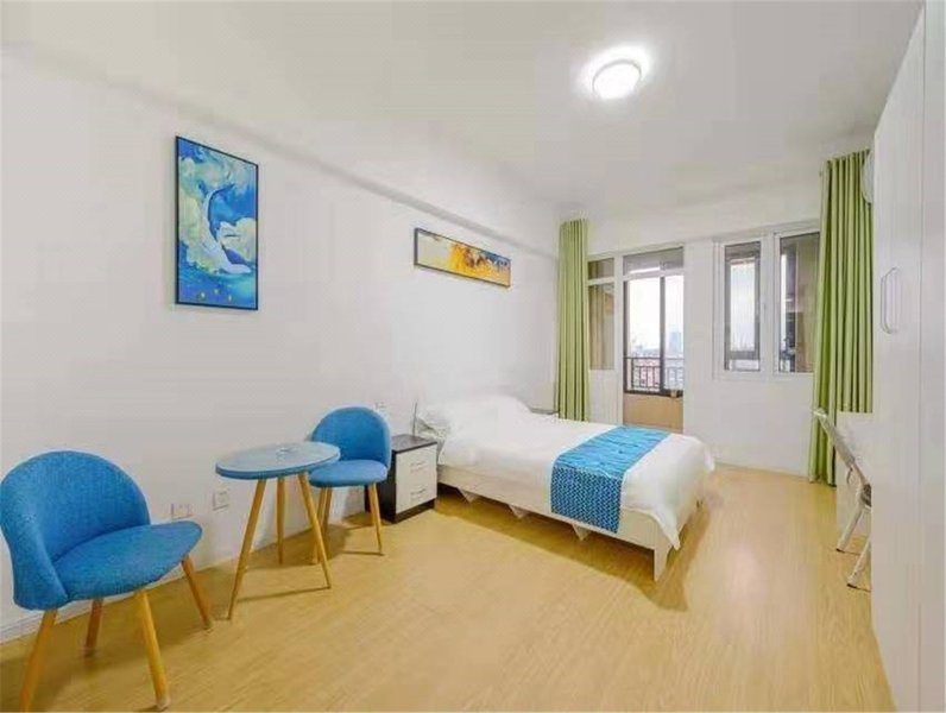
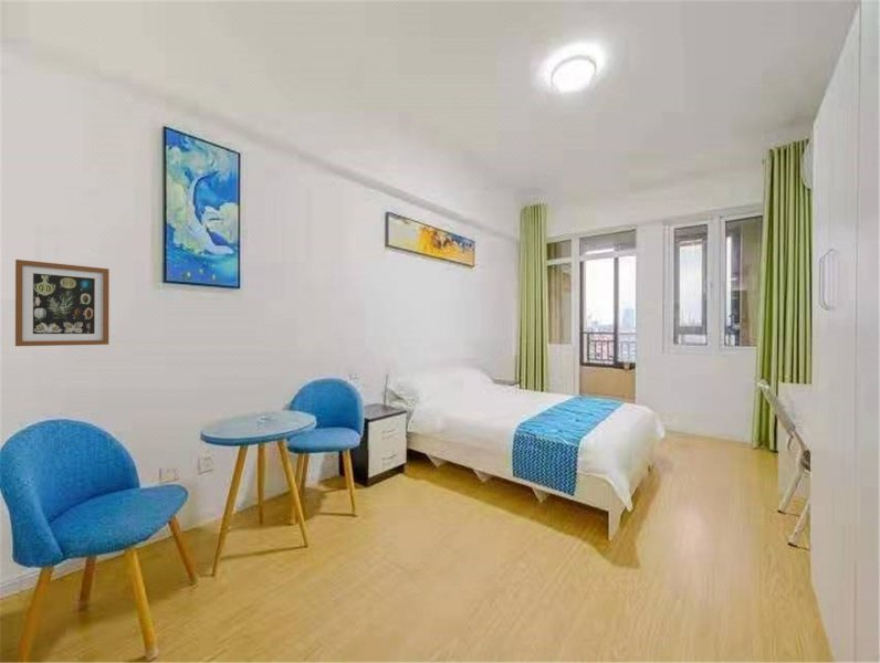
+ wall art [14,259,111,347]
